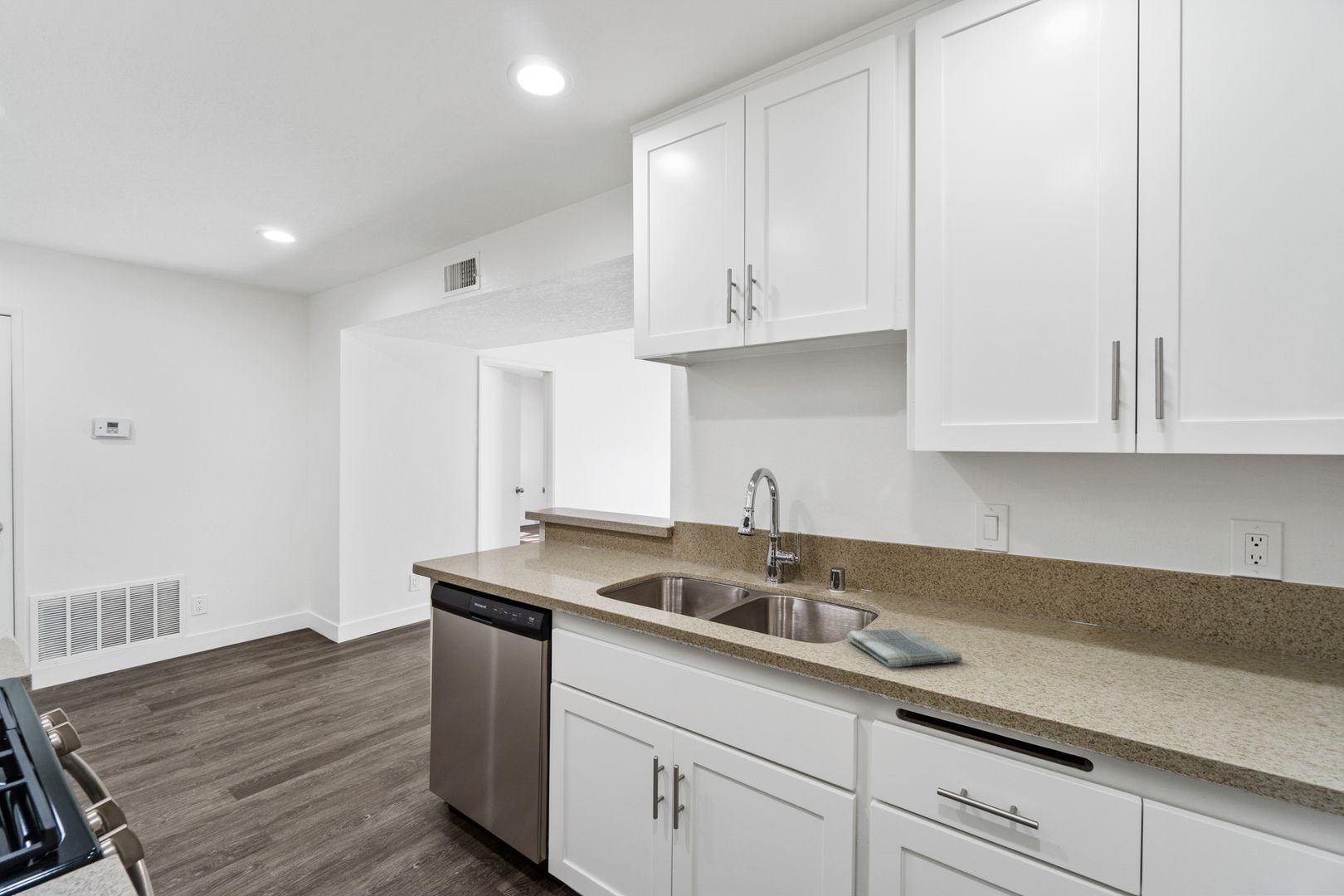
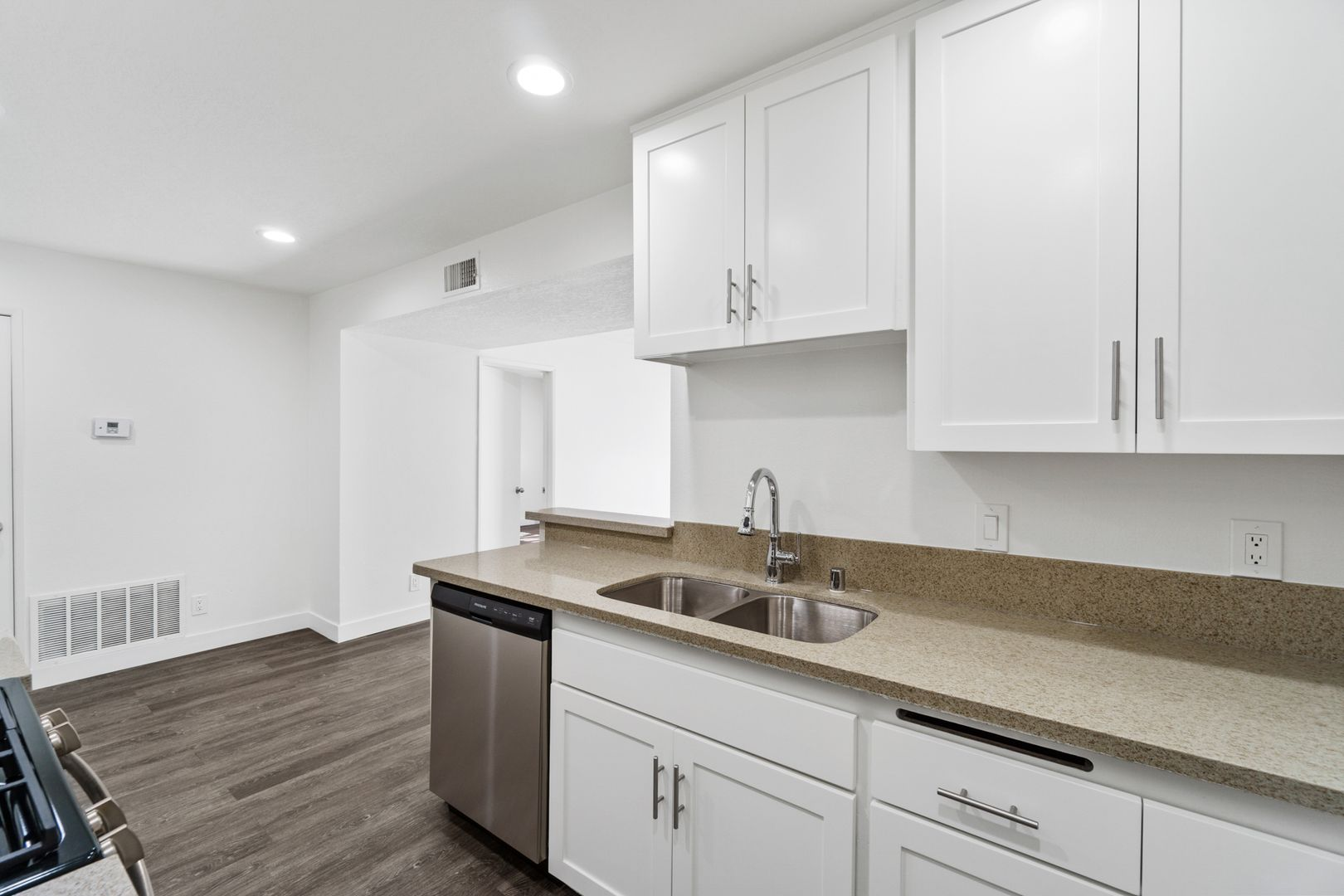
- dish towel [845,628,963,668]
